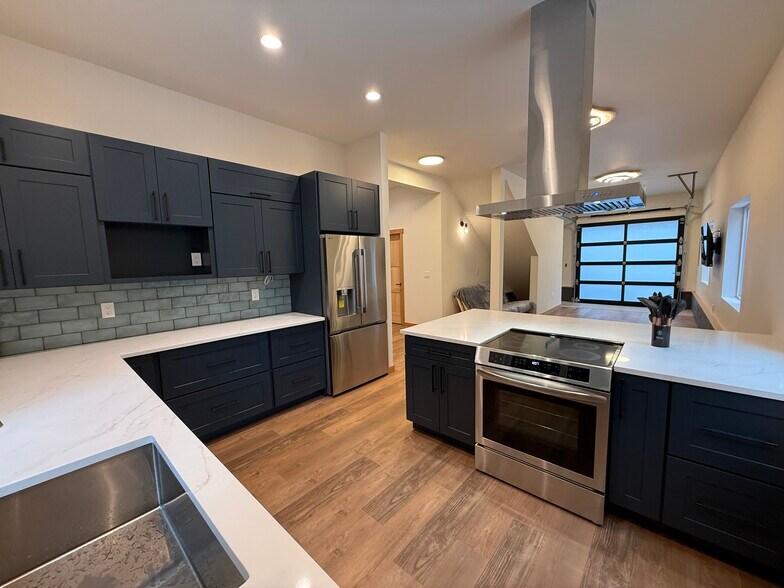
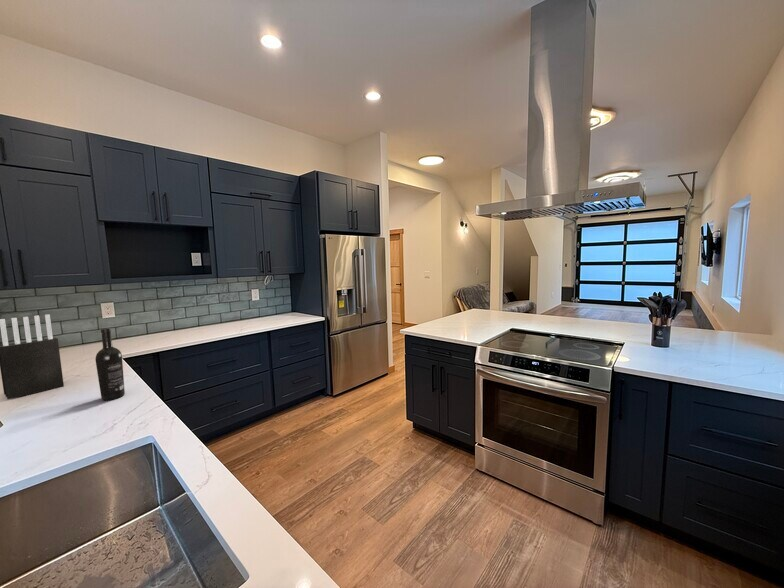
+ wine bottle [94,327,126,401]
+ knife block [0,313,65,400]
